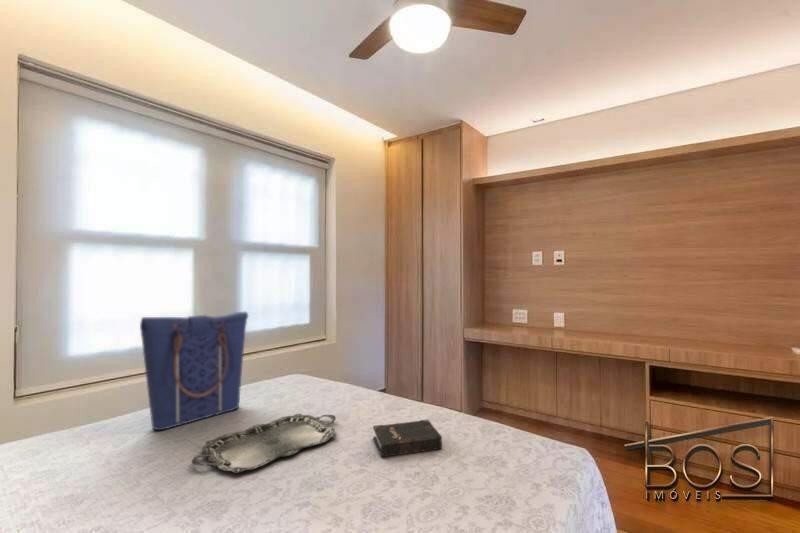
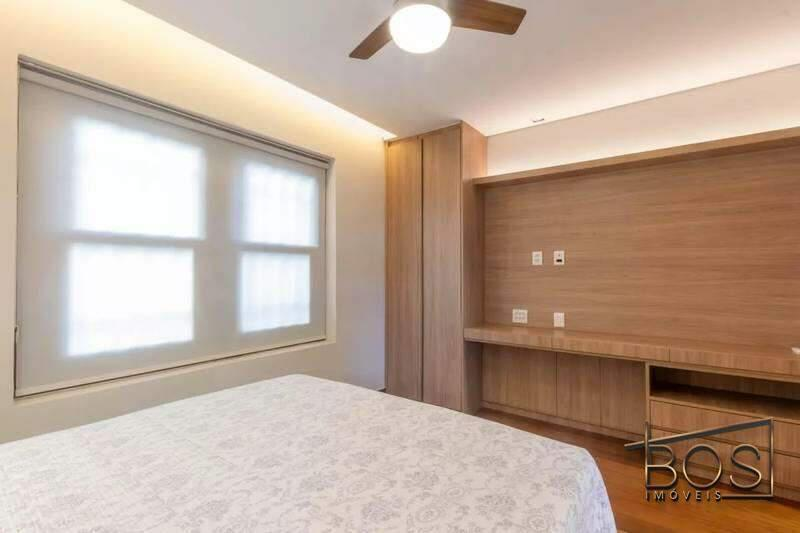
- tote bag [139,310,249,431]
- serving tray [190,413,337,474]
- hardback book [372,418,443,458]
